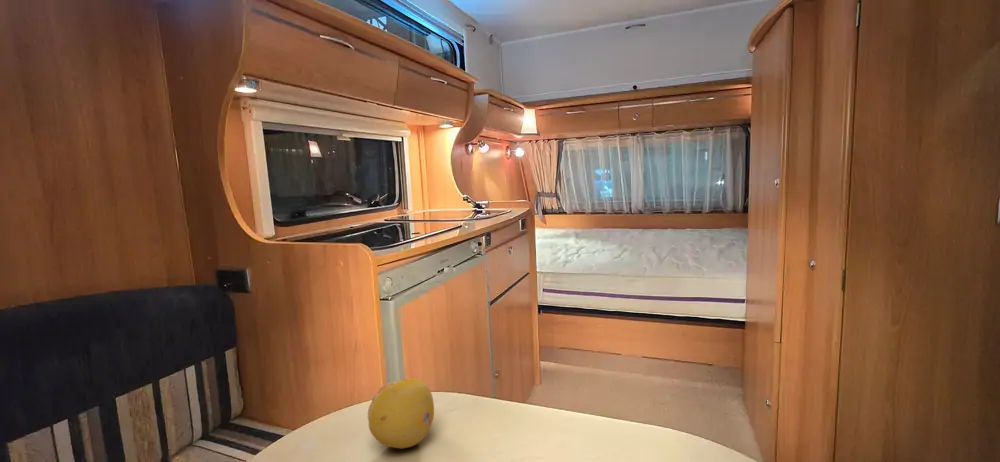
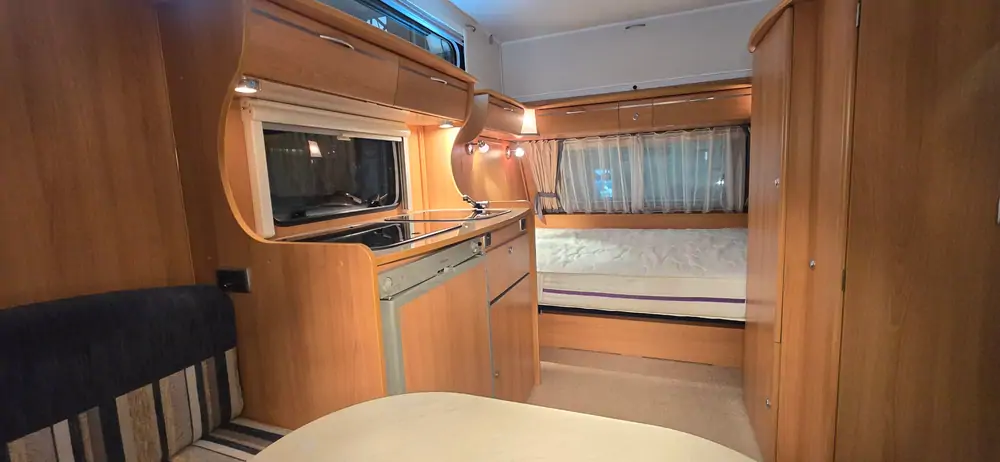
- fruit [367,377,435,449]
